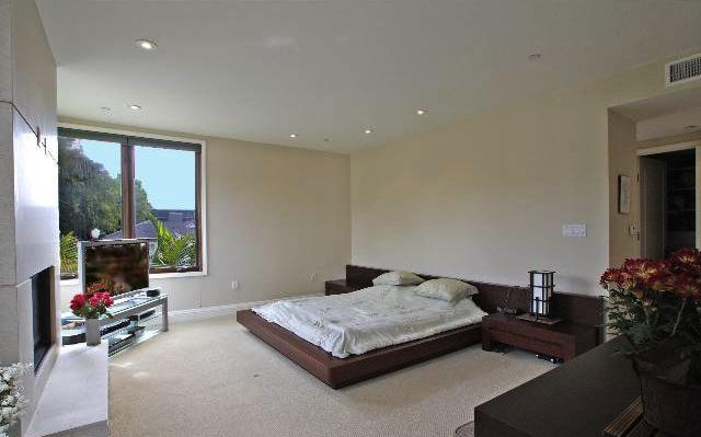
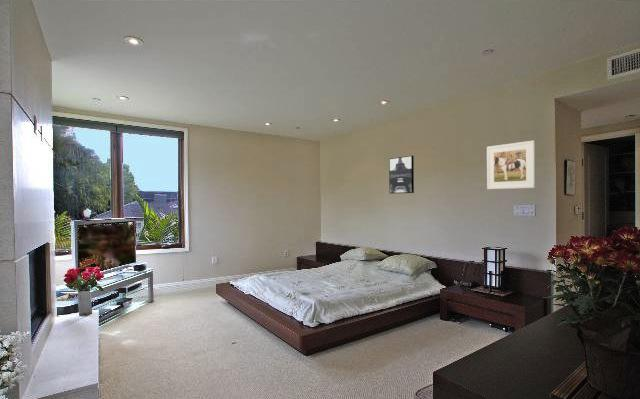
+ wall art [388,155,415,195]
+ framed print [486,140,536,190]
